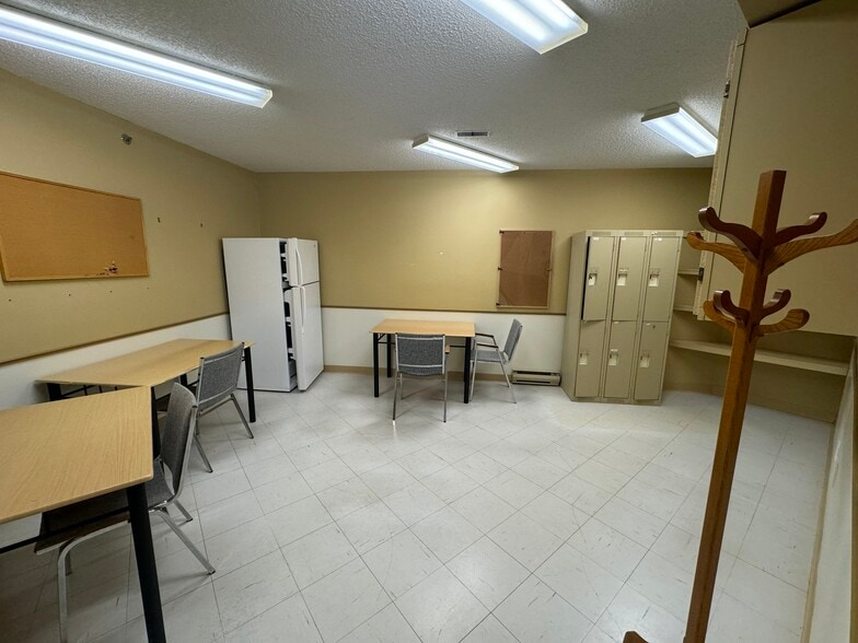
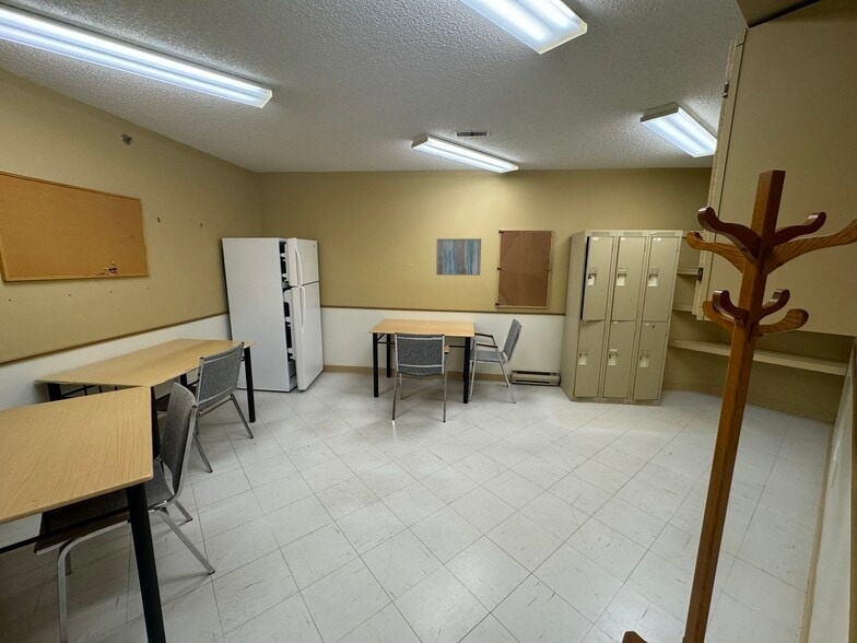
+ wall art [435,237,482,277]
